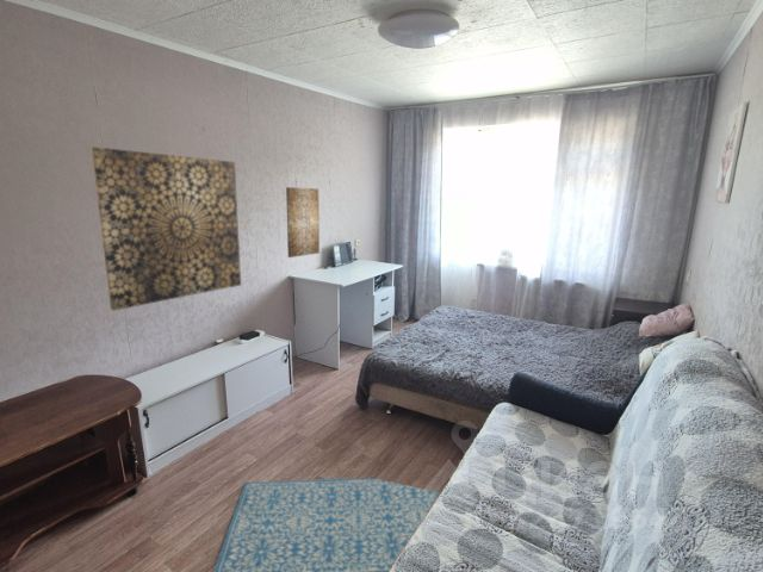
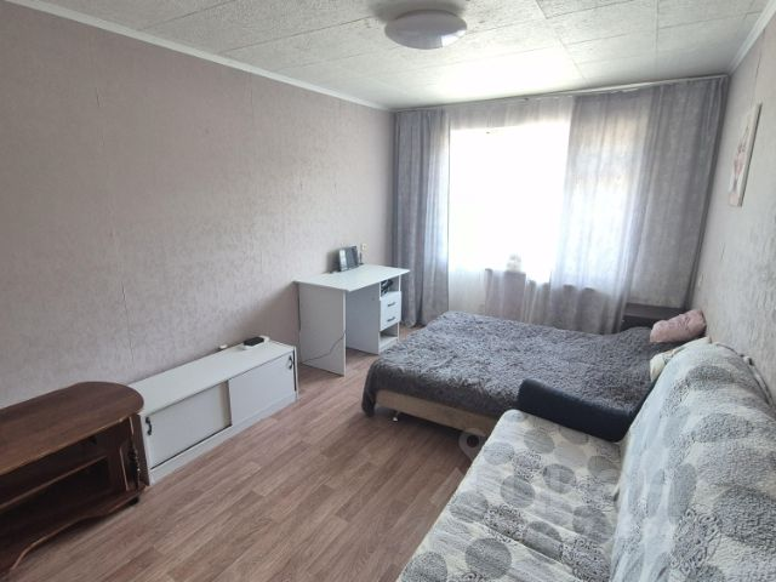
- rug [212,477,441,572]
- wall art [285,186,321,259]
- wall art [89,145,242,312]
